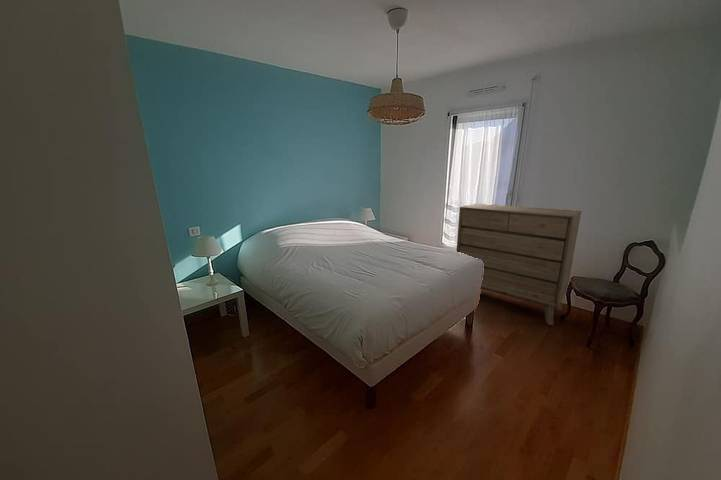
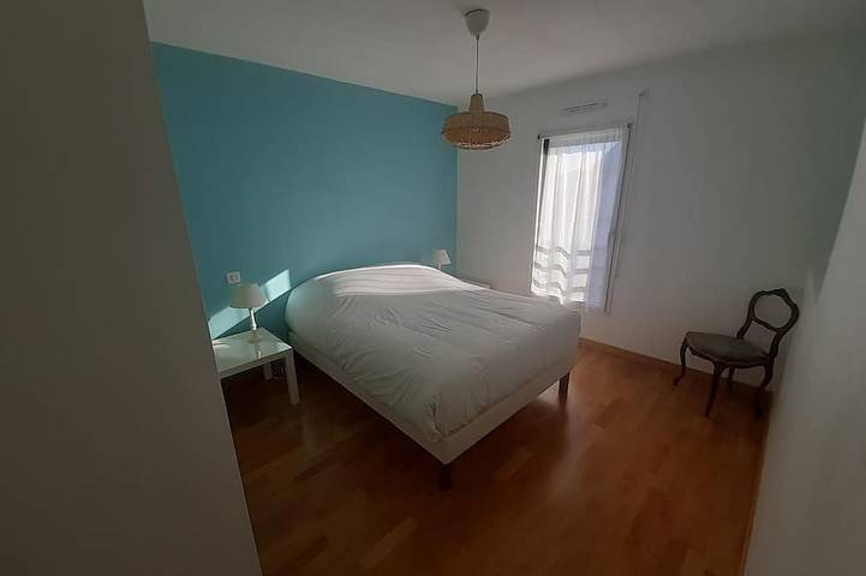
- dresser [455,203,582,326]
